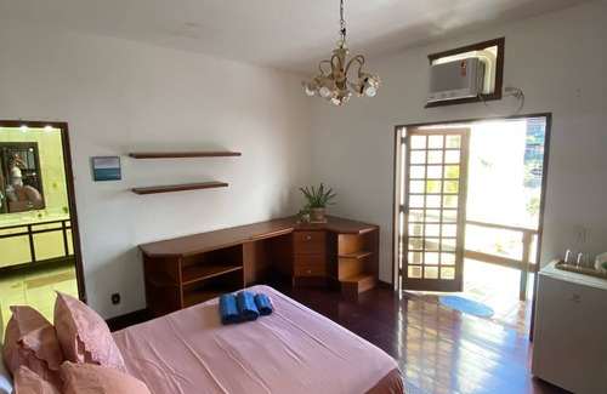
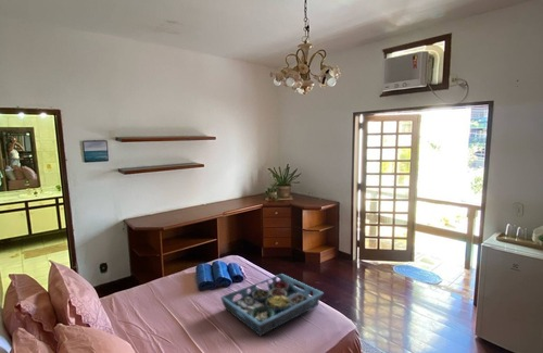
+ serving tray [219,273,325,337]
